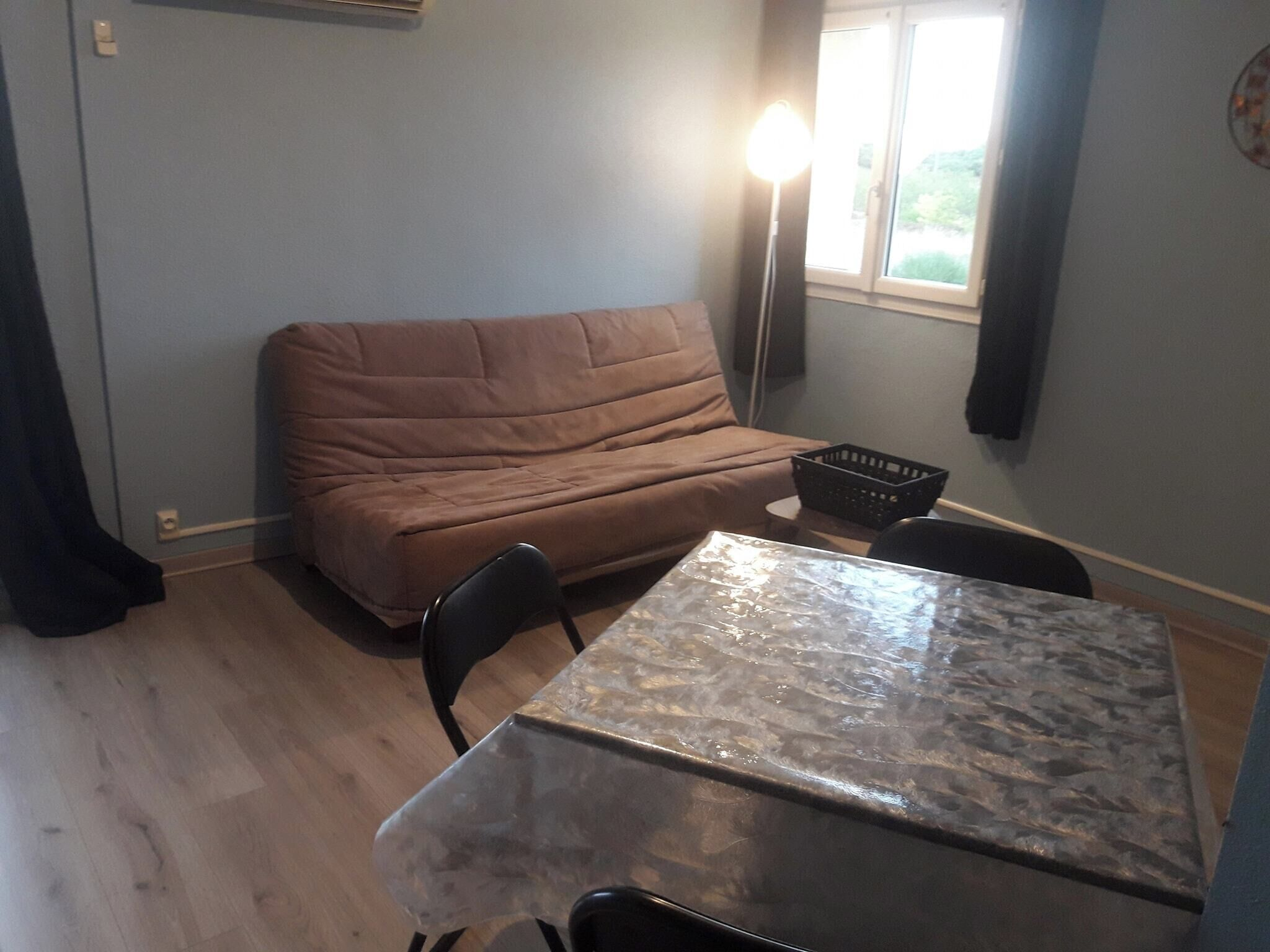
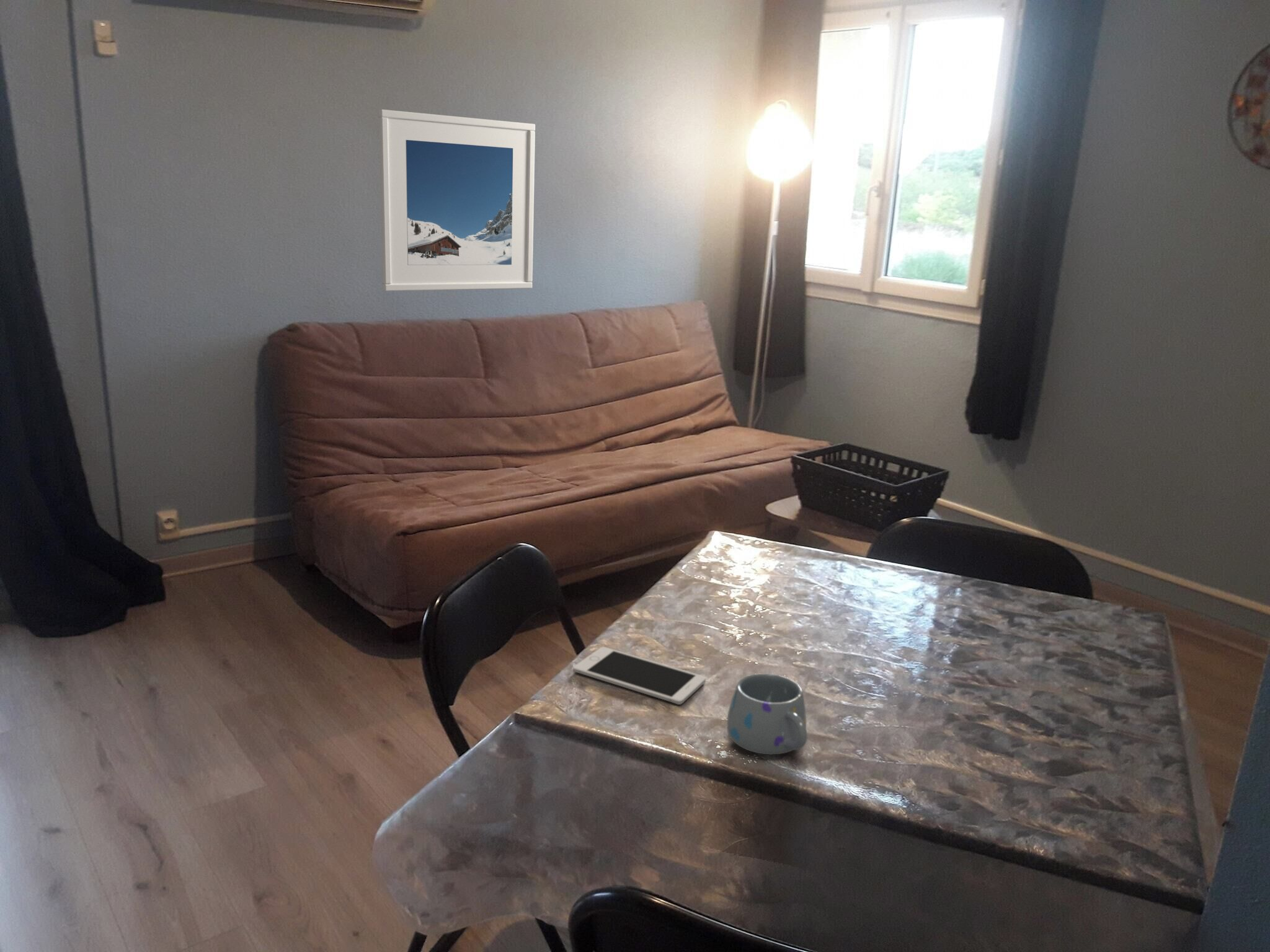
+ mug [726,673,808,756]
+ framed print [378,108,536,292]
+ cell phone [572,646,706,705]
